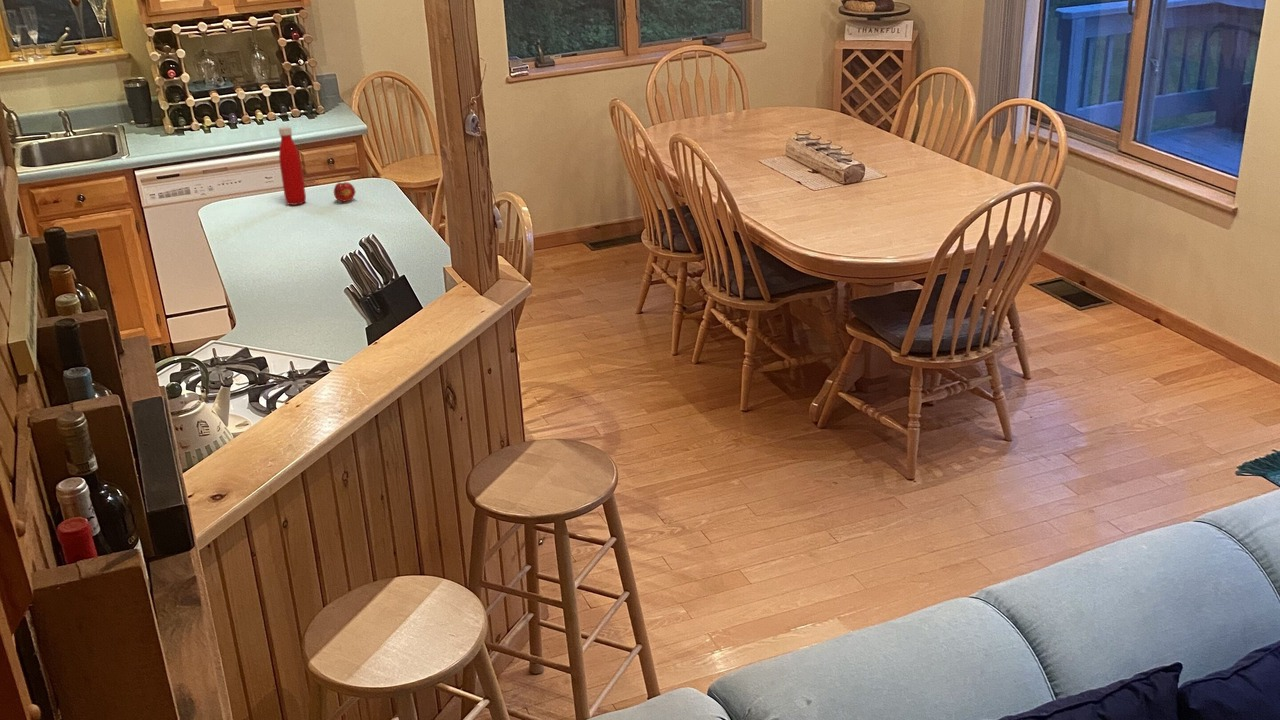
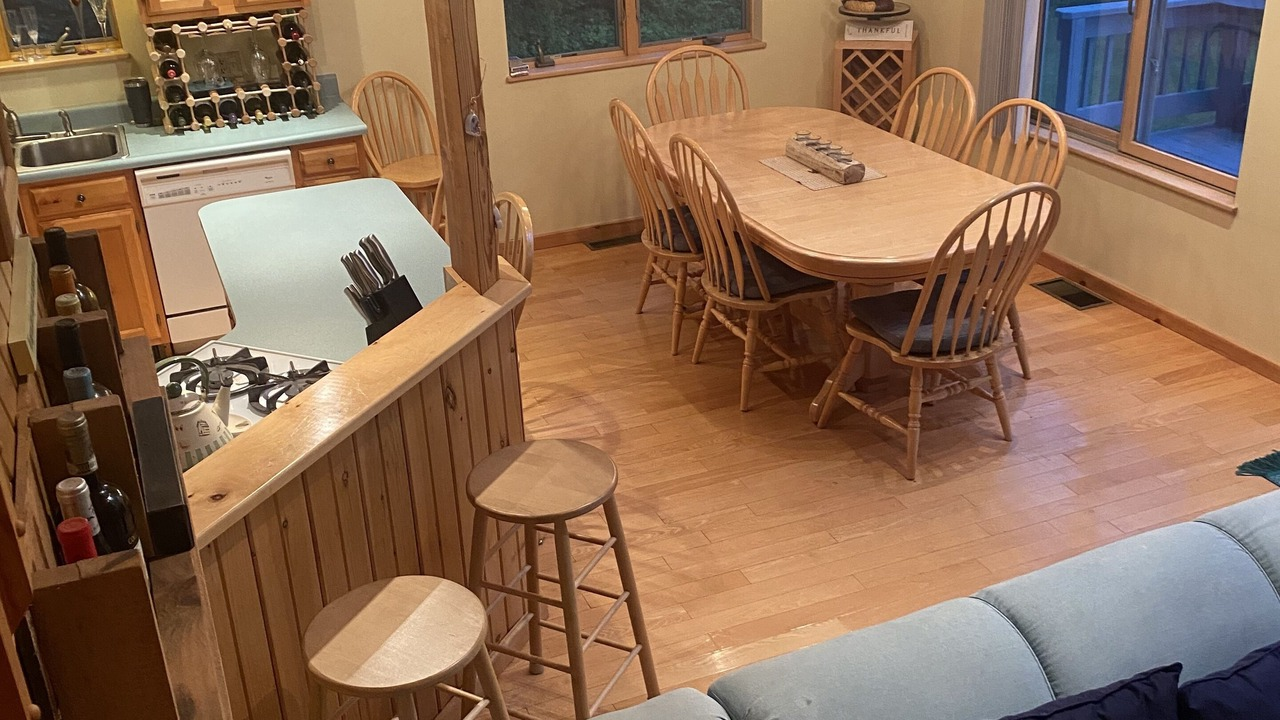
- bottle [278,126,307,206]
- fruit [333,181,357,203]
